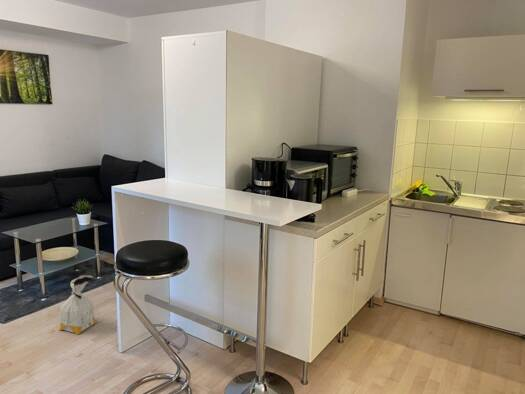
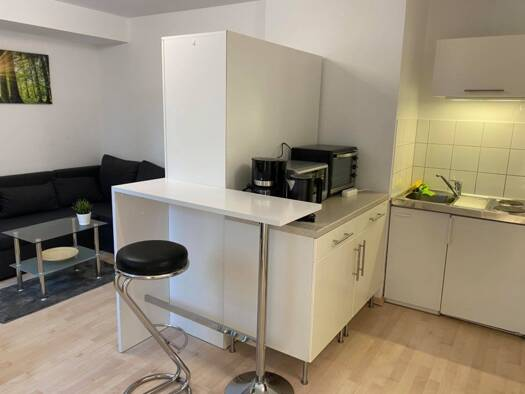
- bag [58,274,98,335]
